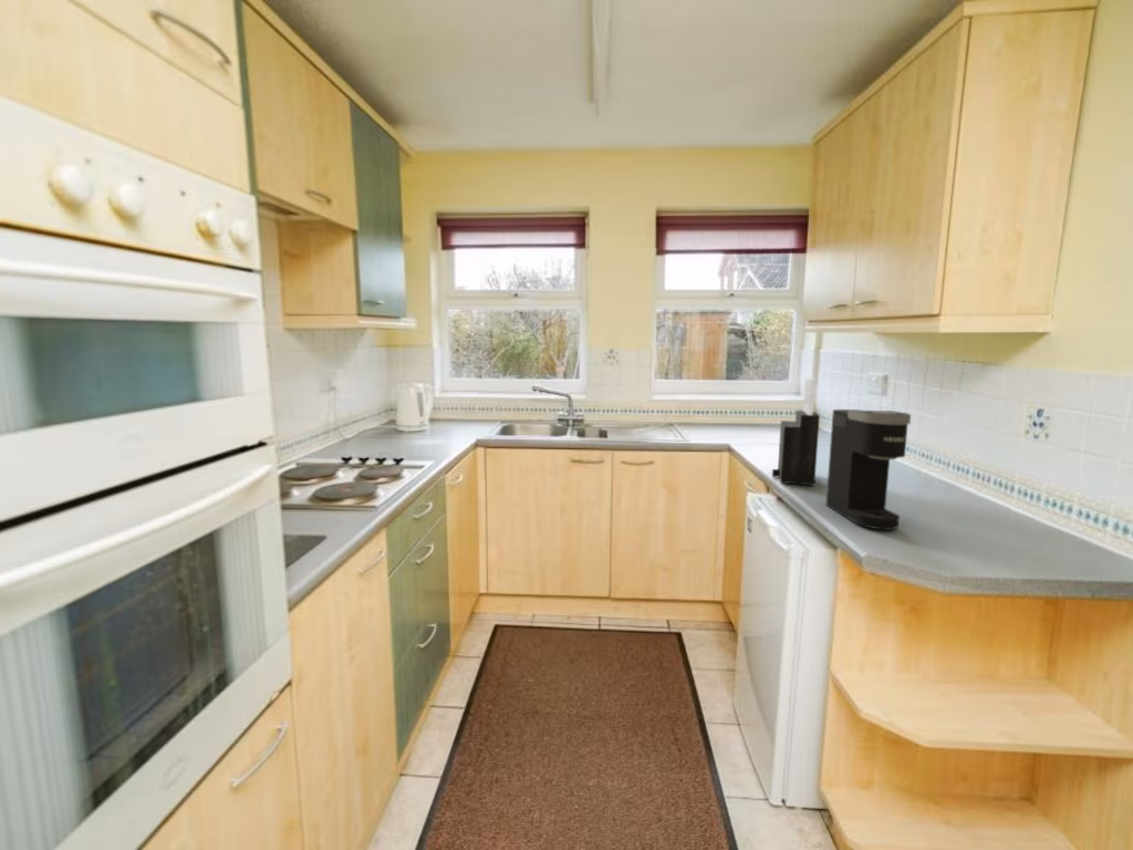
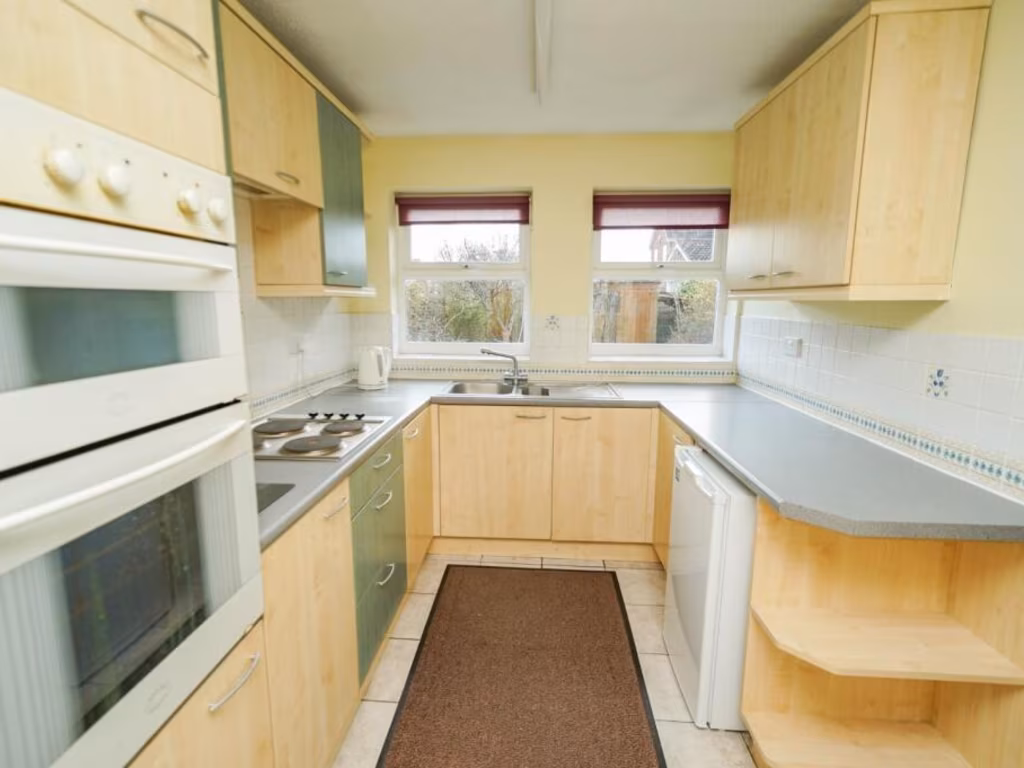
- coffee maker [825,408,912,531]
- knife block [771,377,821,487]
